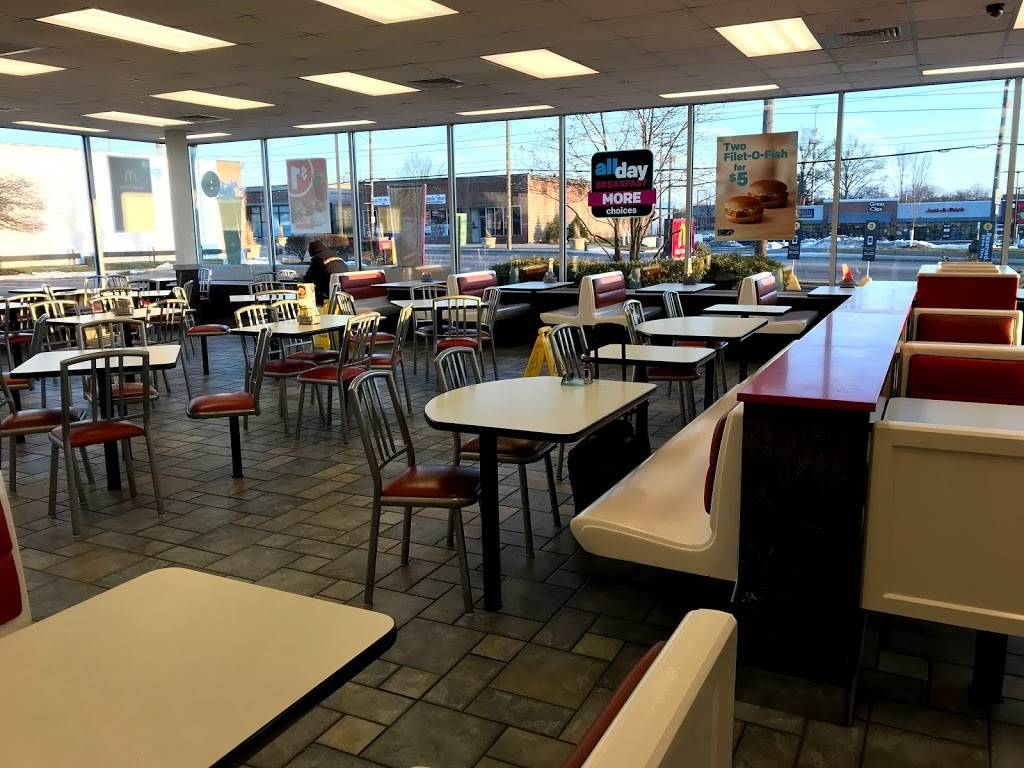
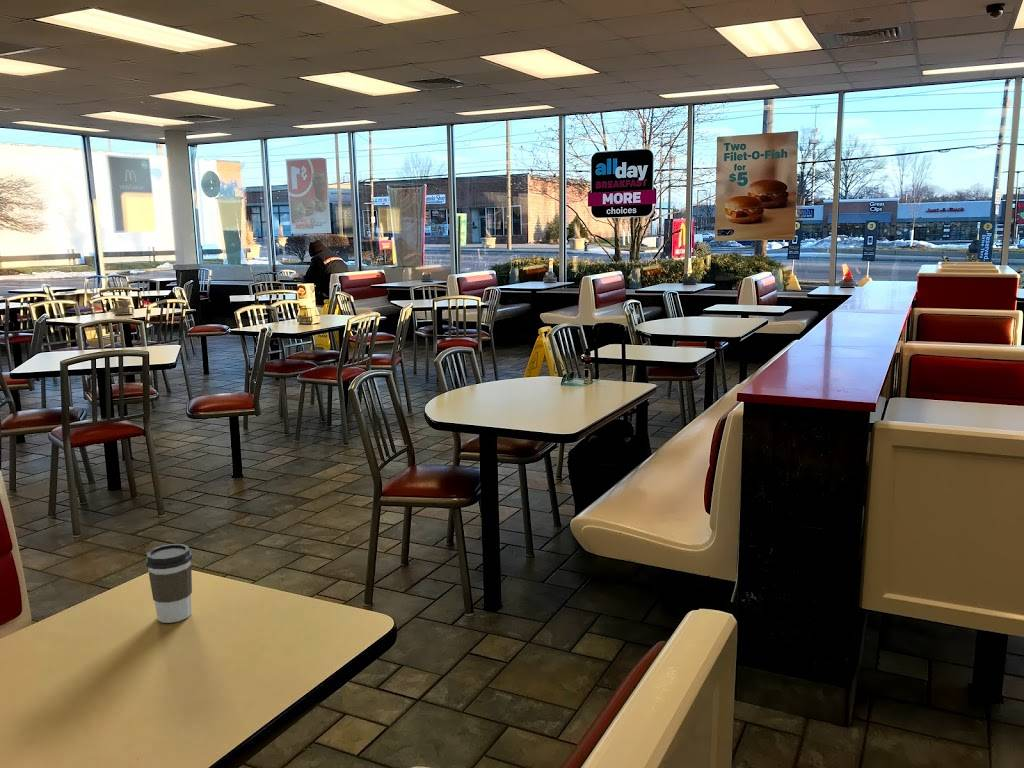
+ coffee cup [145,543,193,624]
